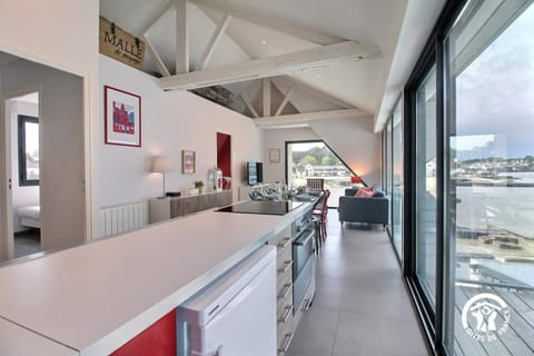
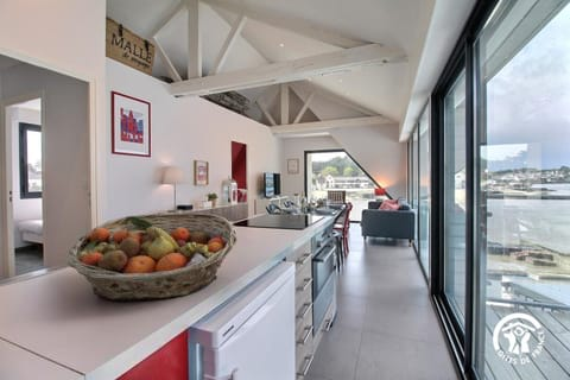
+ fruit basket [66,211,239,302]
